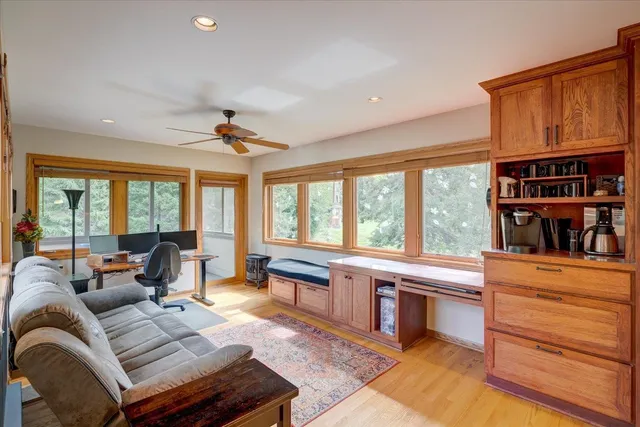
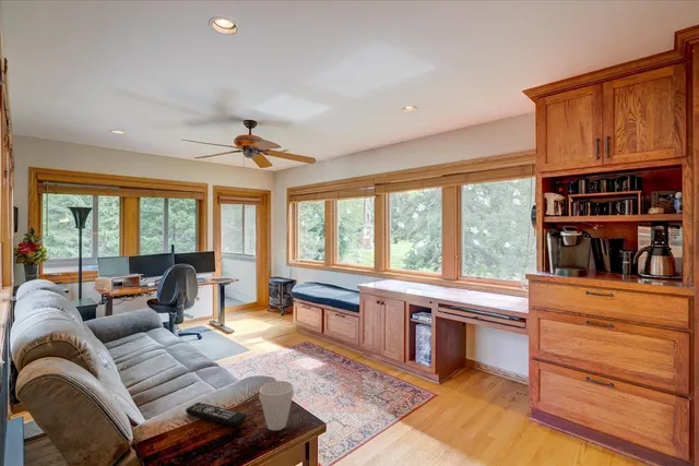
+ remote control [185,402,248,428]
+ cup [259,380,295,431]
